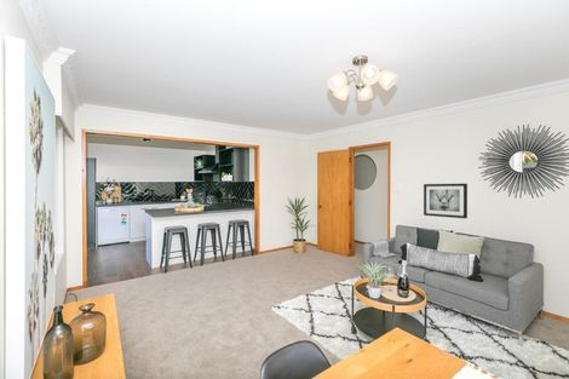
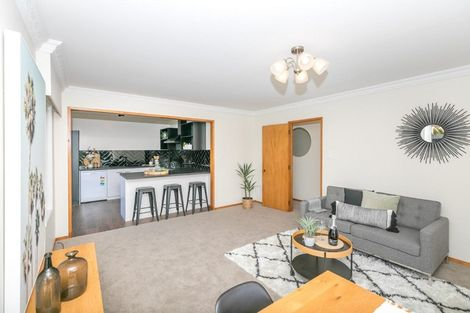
- wall art [423,183,469,219]
